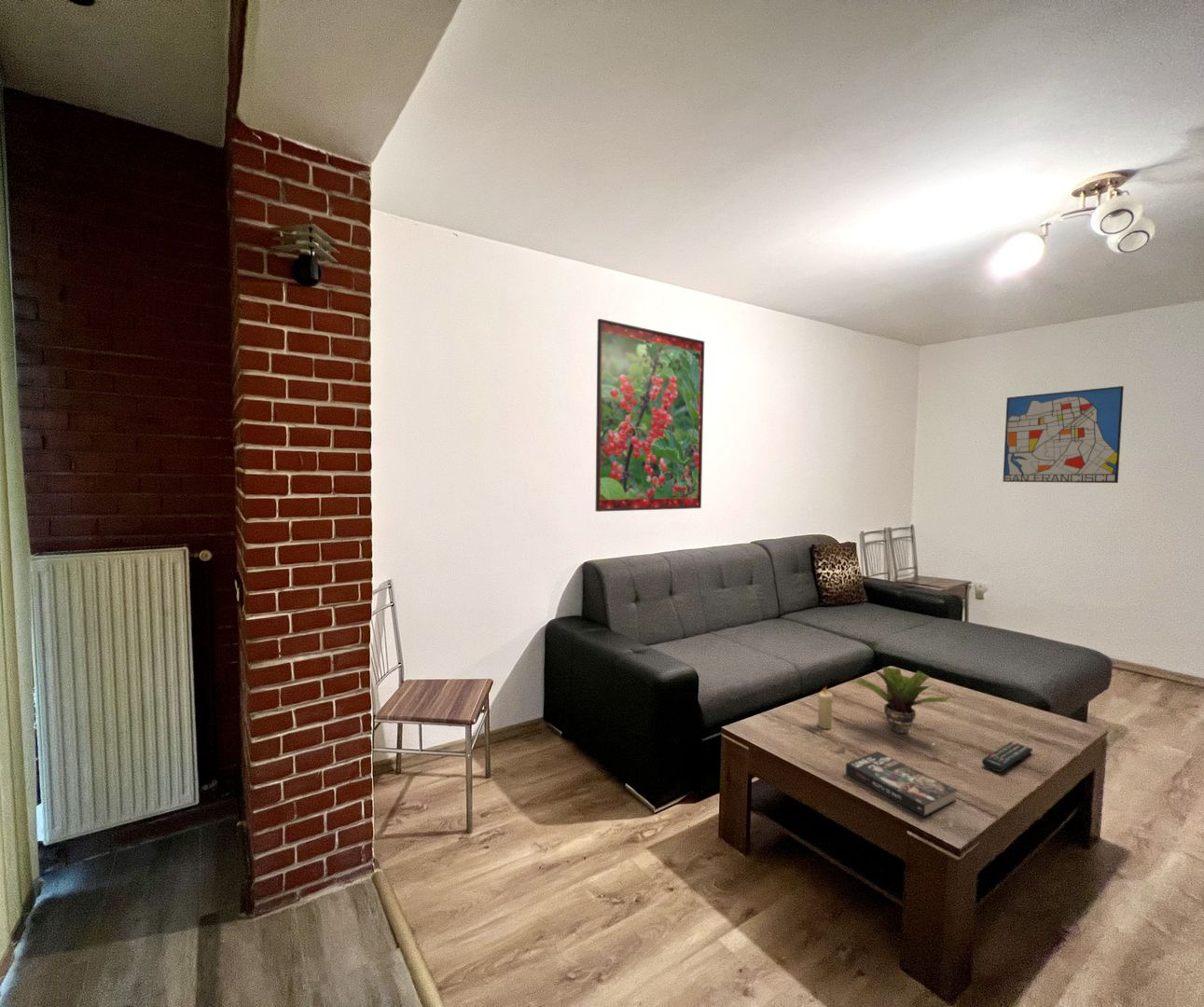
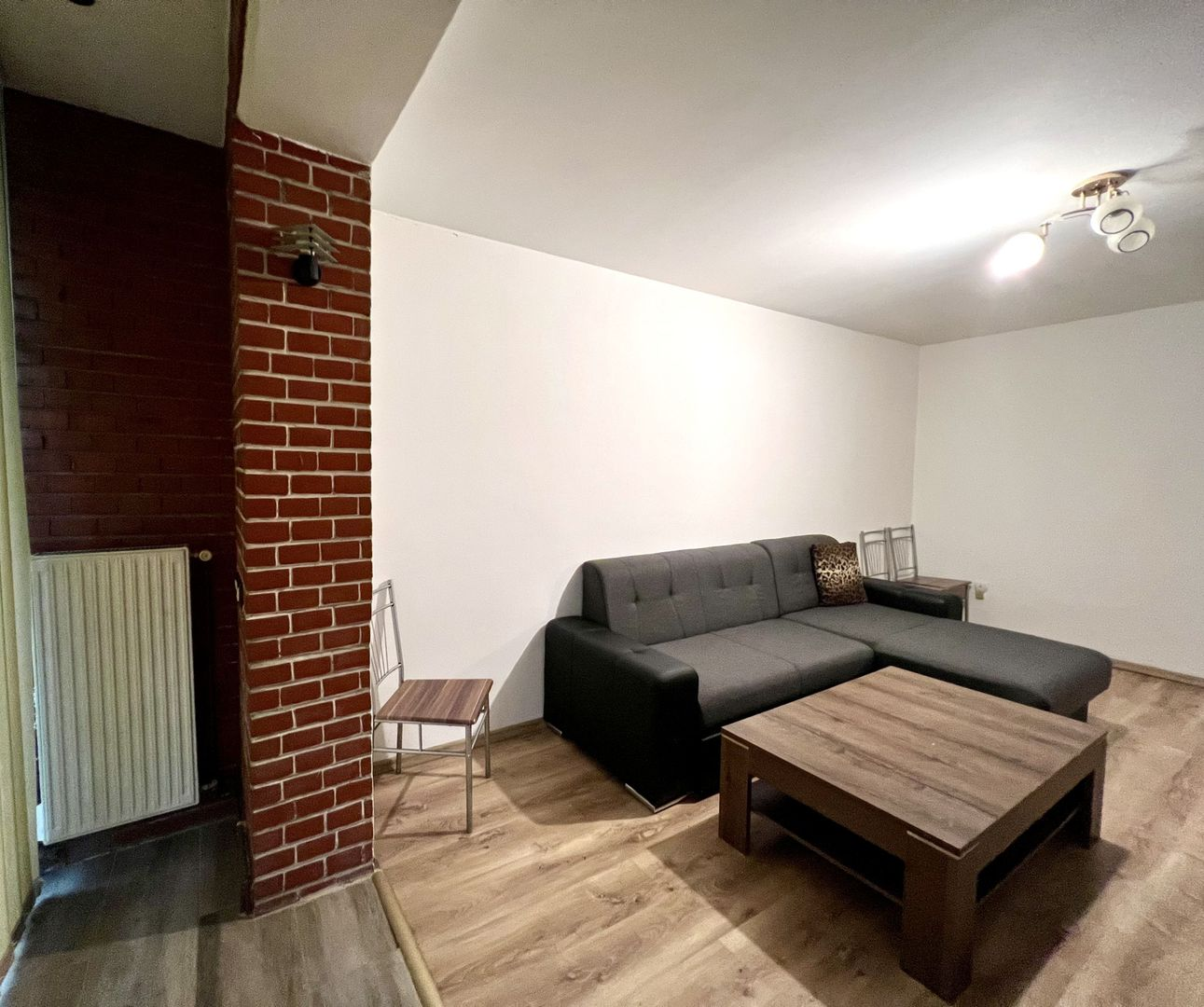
- book [845,751,958,818]
- wall art [1002,385,1125,484]
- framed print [595,318,705,513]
- potted plant [855,667,951,735]
- candle [817,685,834,730]
- remote control [981,740,1033,773]
